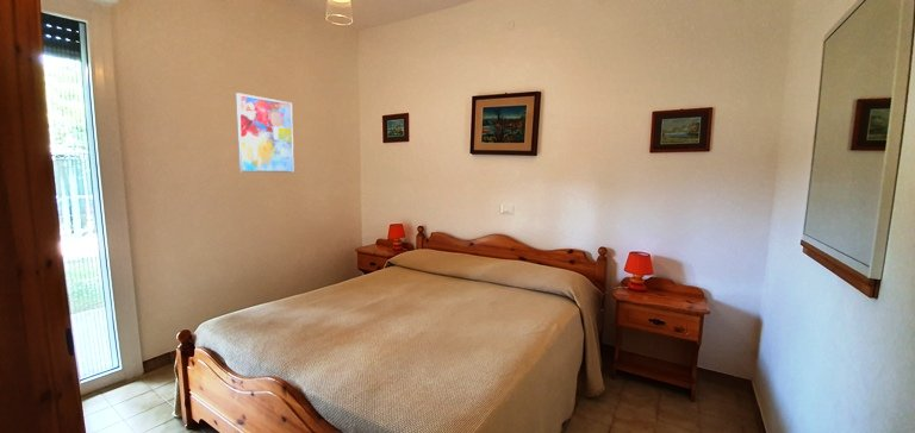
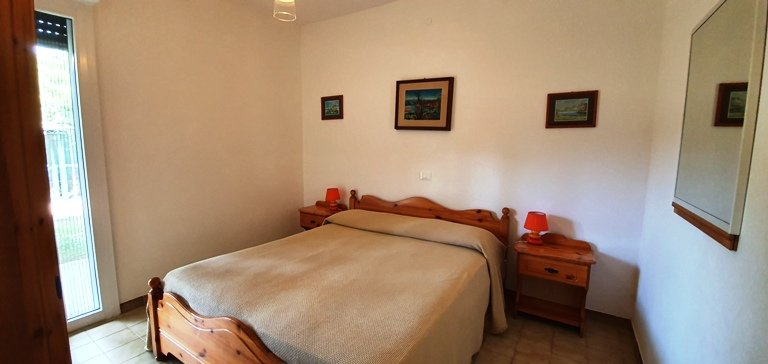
- wall art [235,92,295,174]
